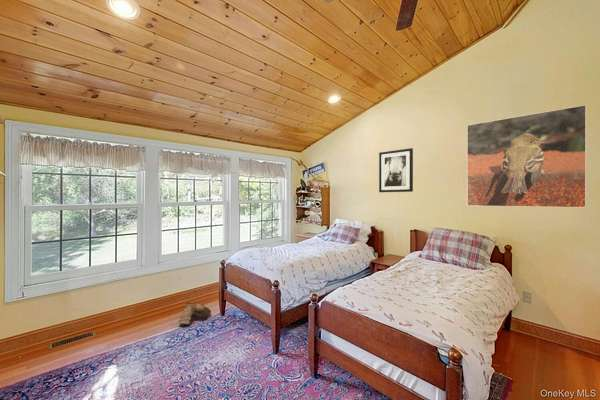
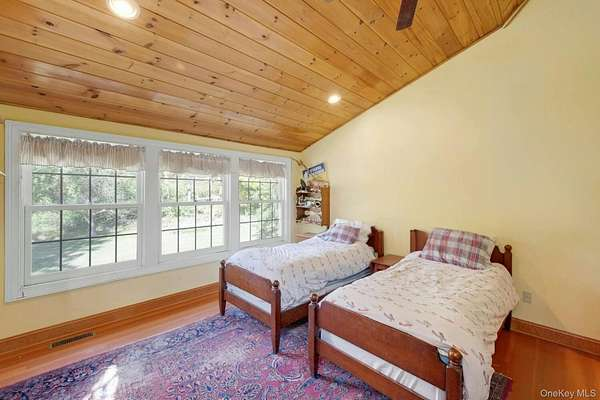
- wall art [378,147,414,193]
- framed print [466,104,587,209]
- boots [178,302,212,325]
